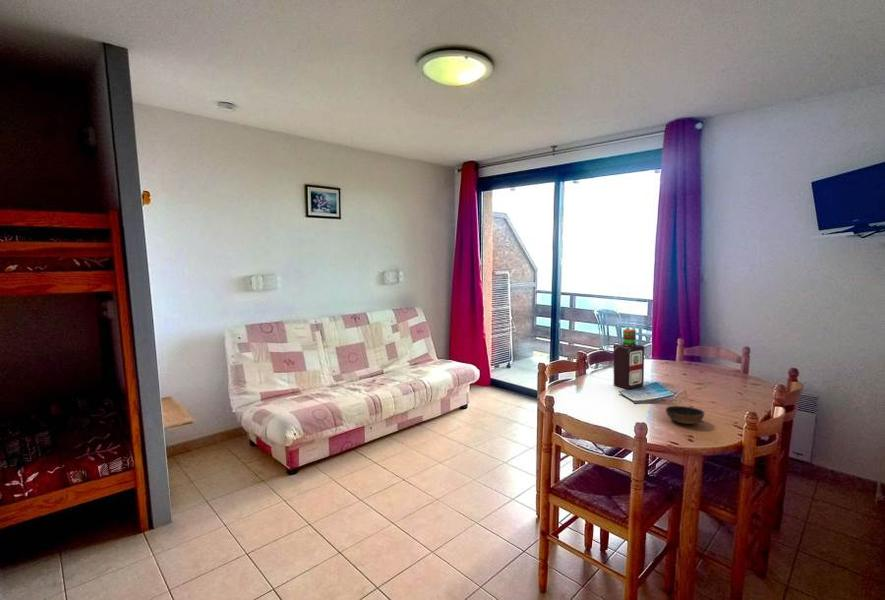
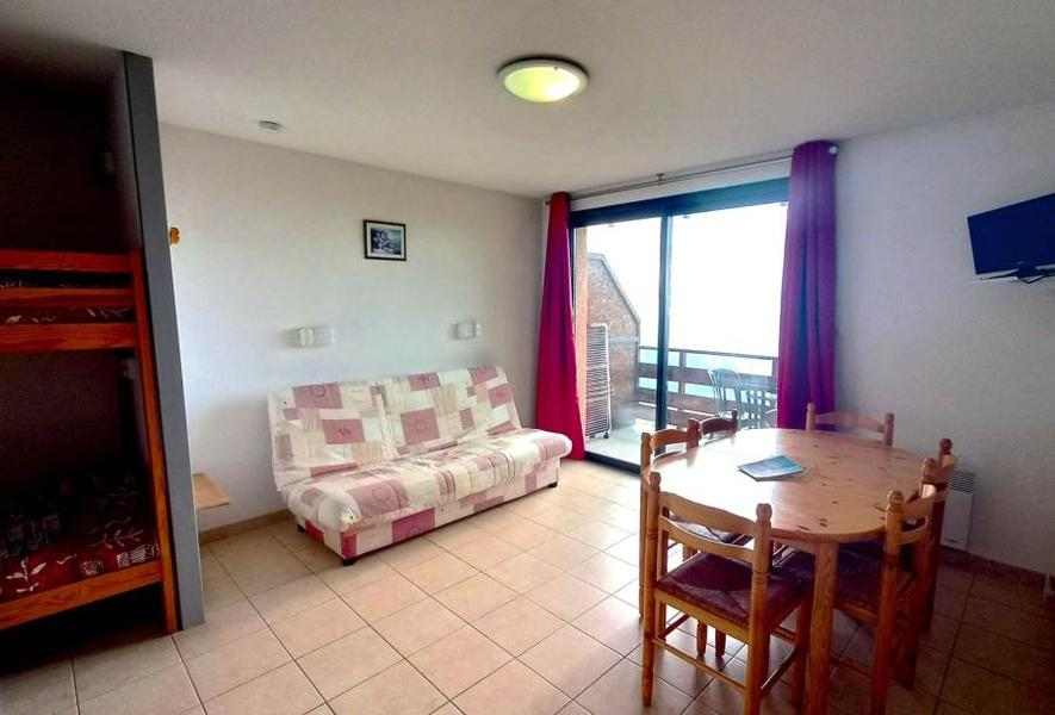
- bowl [665,405,706,425]
- bottle [613,328,645,390]
